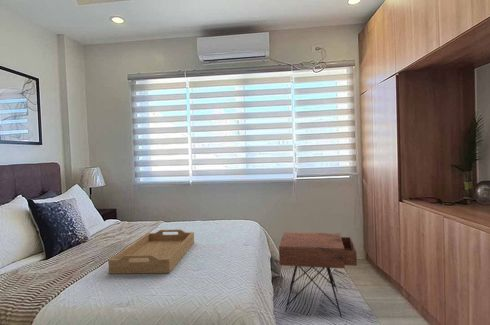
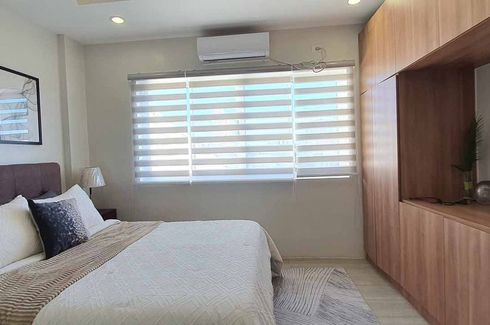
- serving tray [107,228,195,275]
- nightstand [278,231,358,318]
